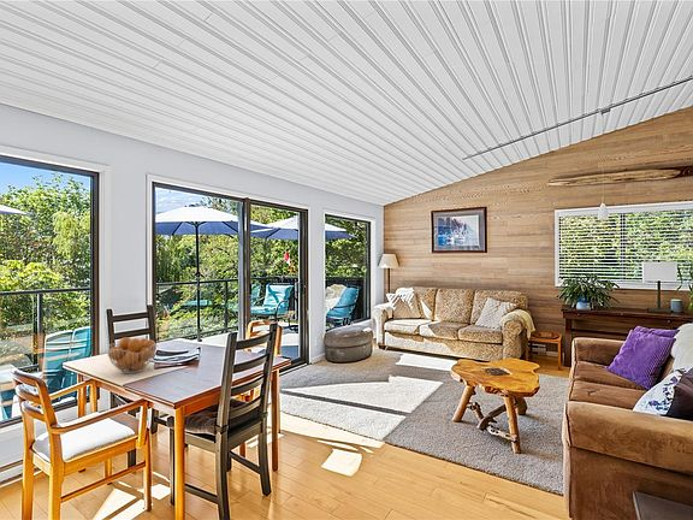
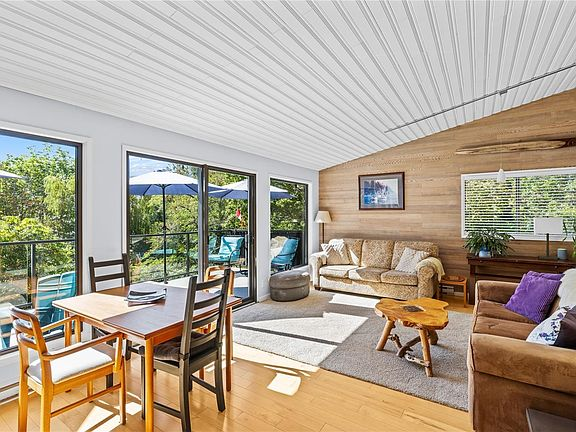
- fruit basket [106,336,159,374]
